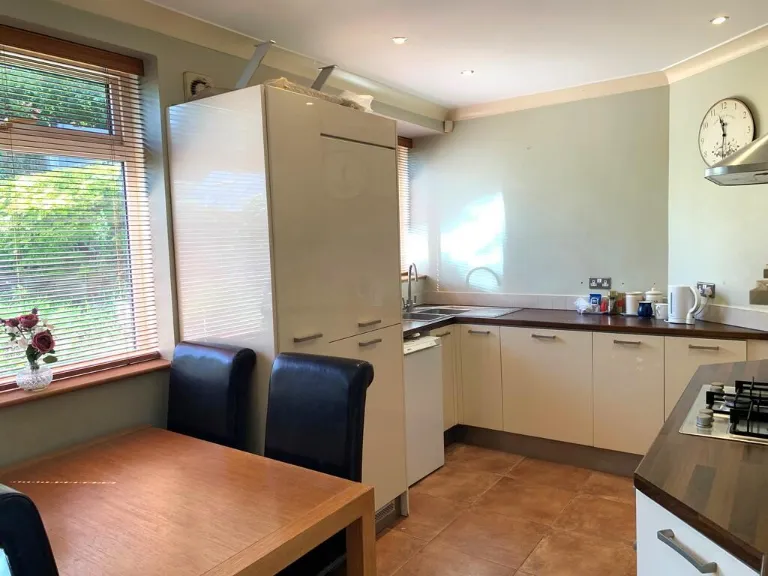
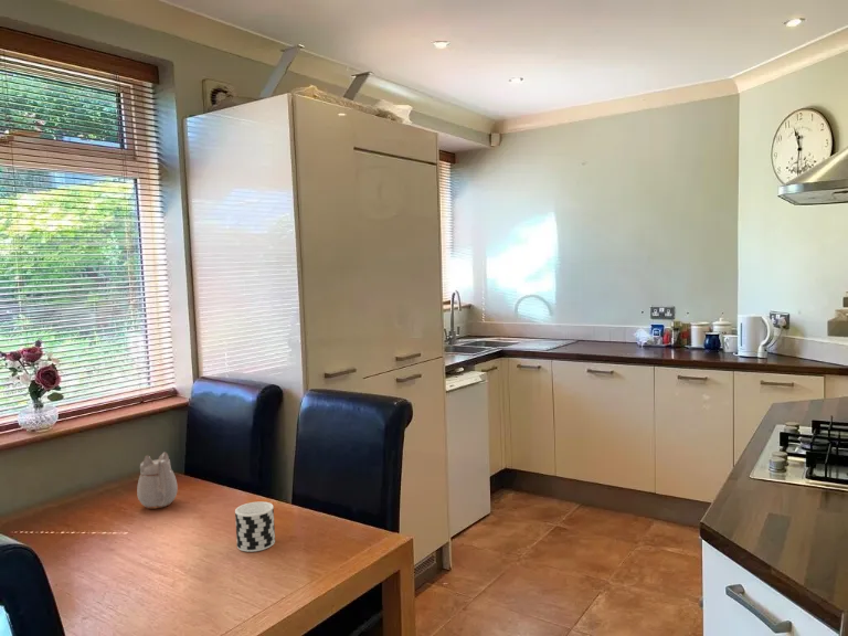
+ teapot [136,451,179,510]
+ cup [234,500,276,553]
